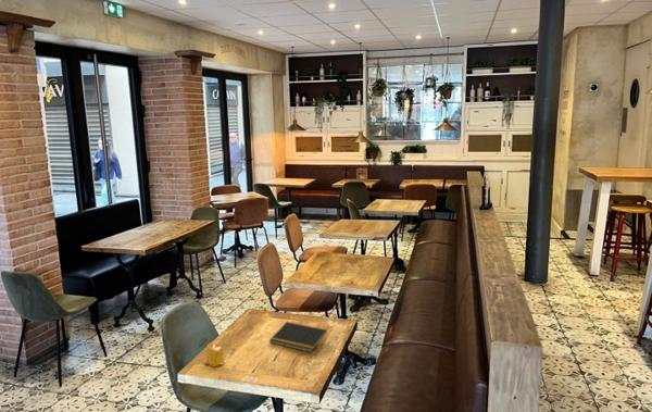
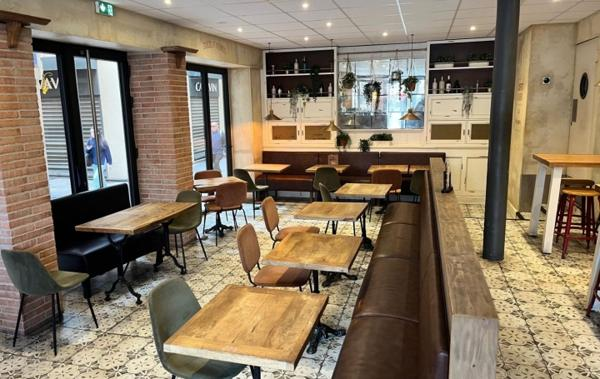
- notepad [268,321,328,353]
- candle [204,342,225,367]
